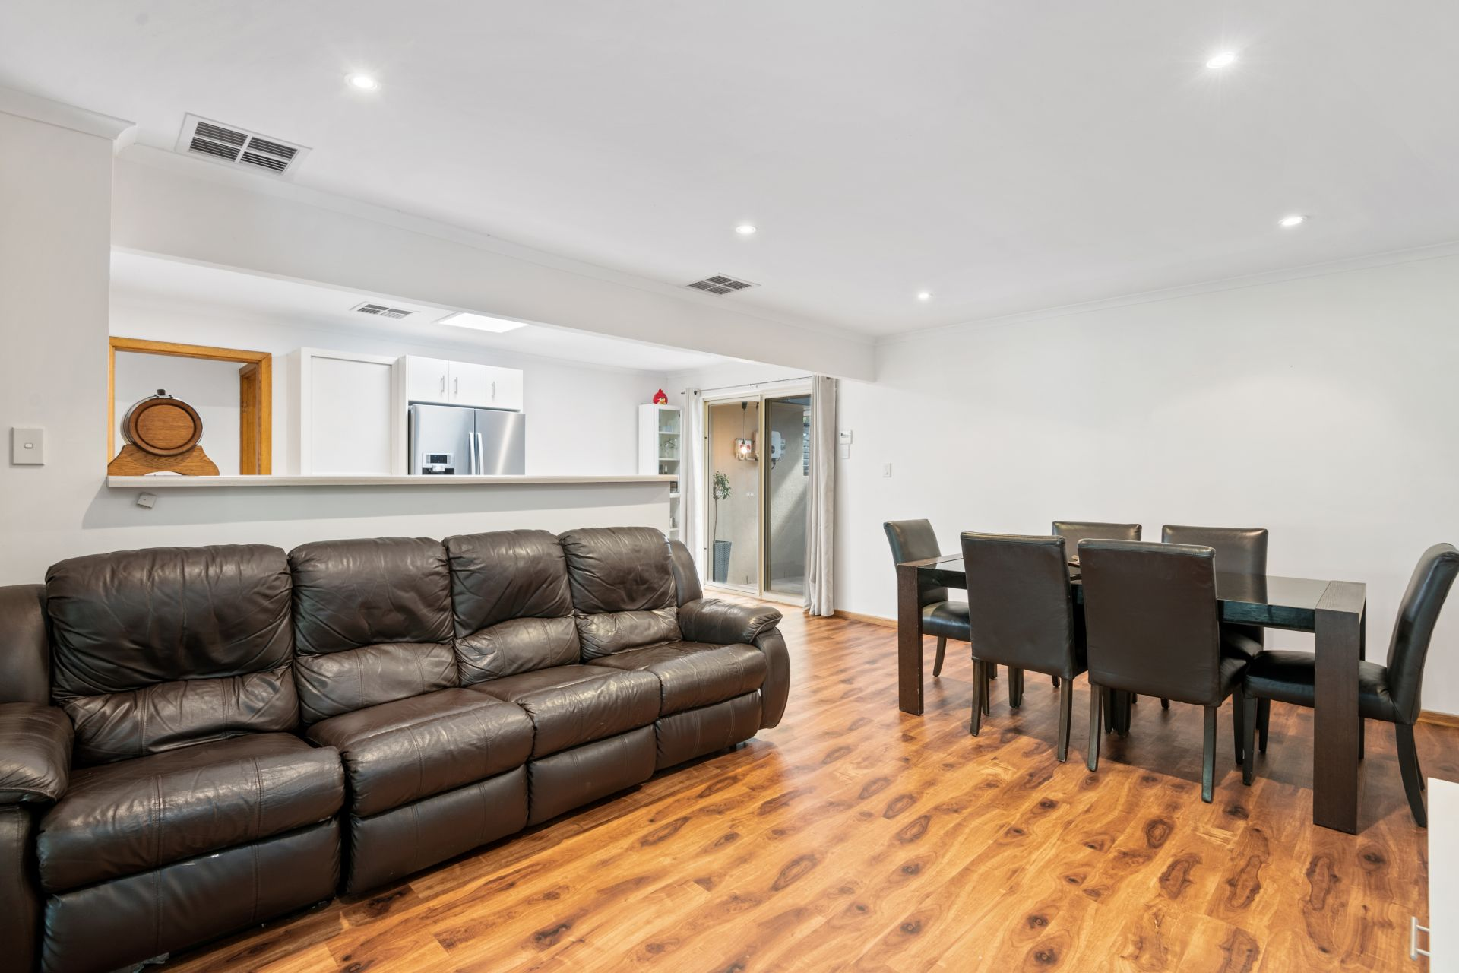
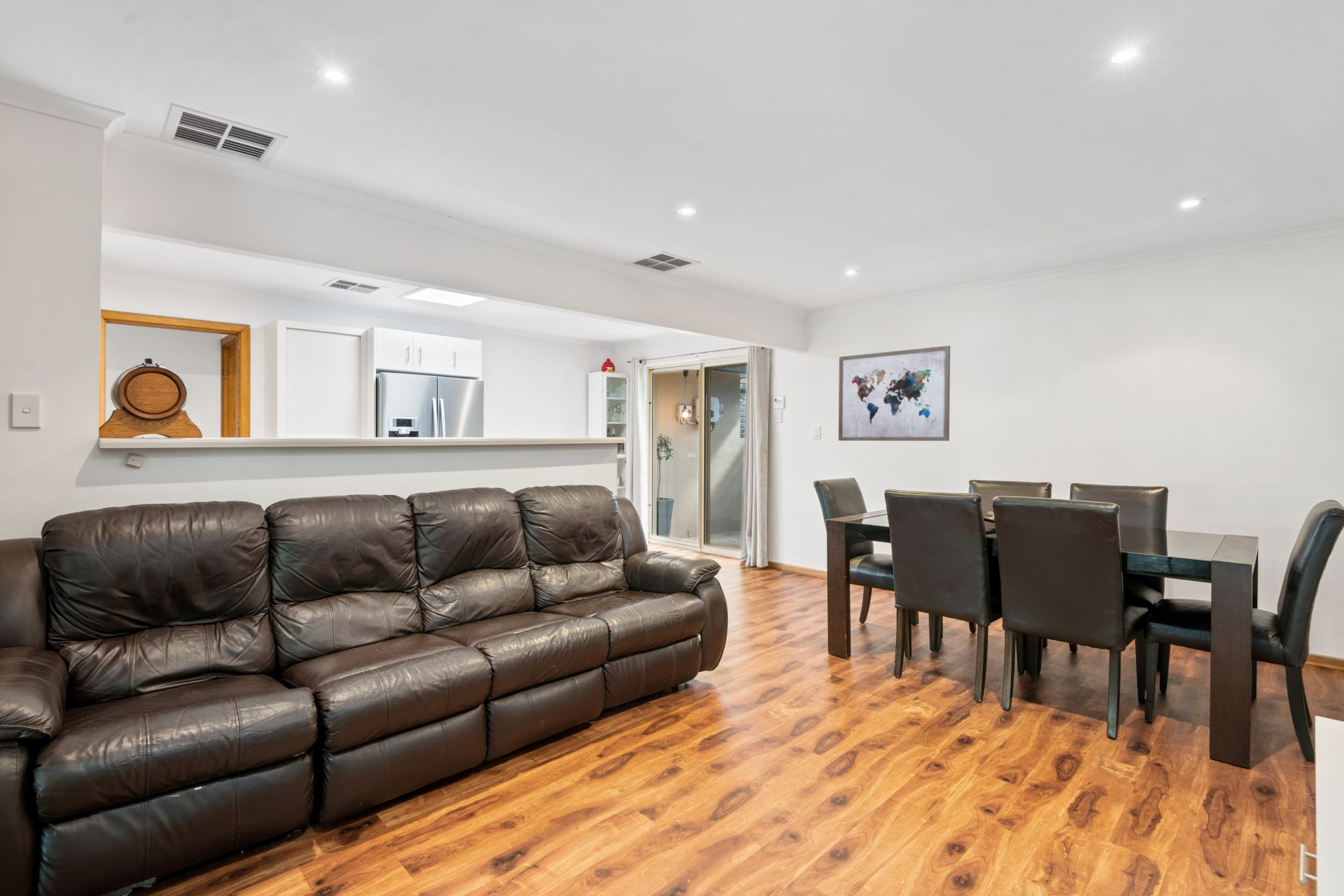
+ wall art [838,345,951,442]
